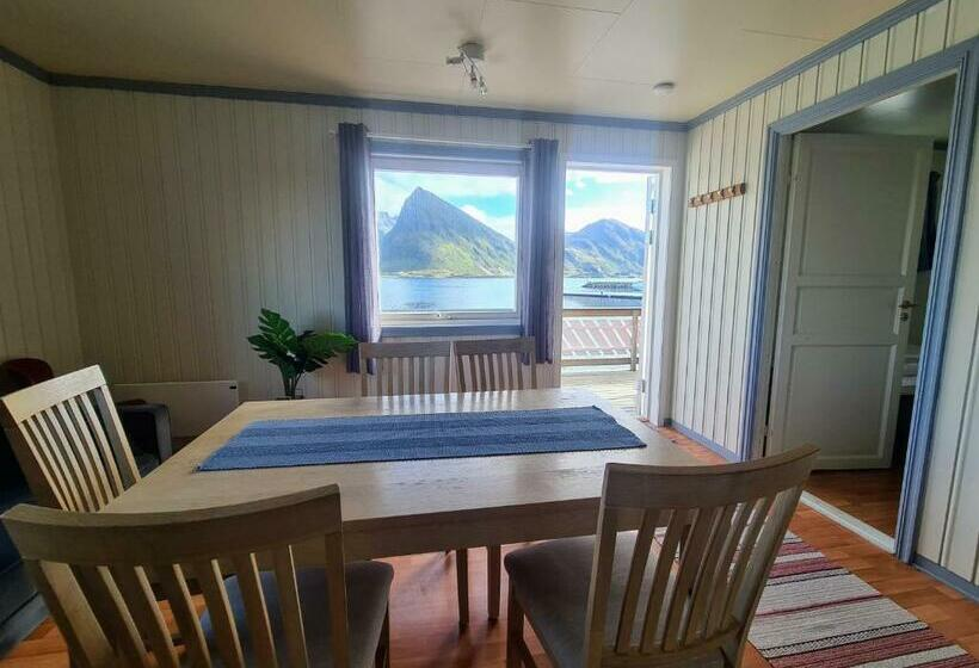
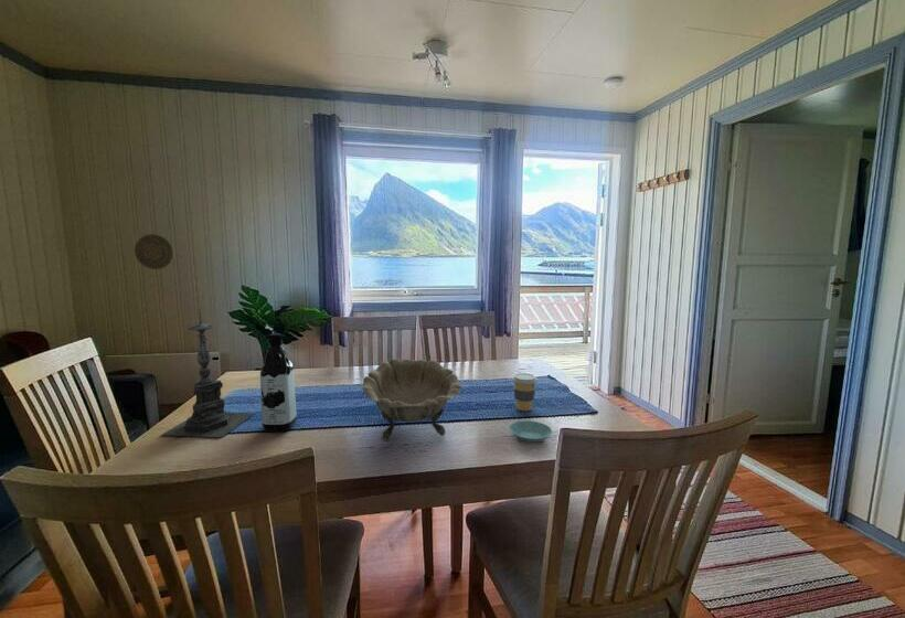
+ saucer [509,419,553,443]
+ candle holder [161,308,254,438]
+ coffee cup [511,372,539,412]
+ decorative bowl [360,359,462,443]
+ water bottle [259,332,298,433]
+ decorative plate [134,233,174,270]
